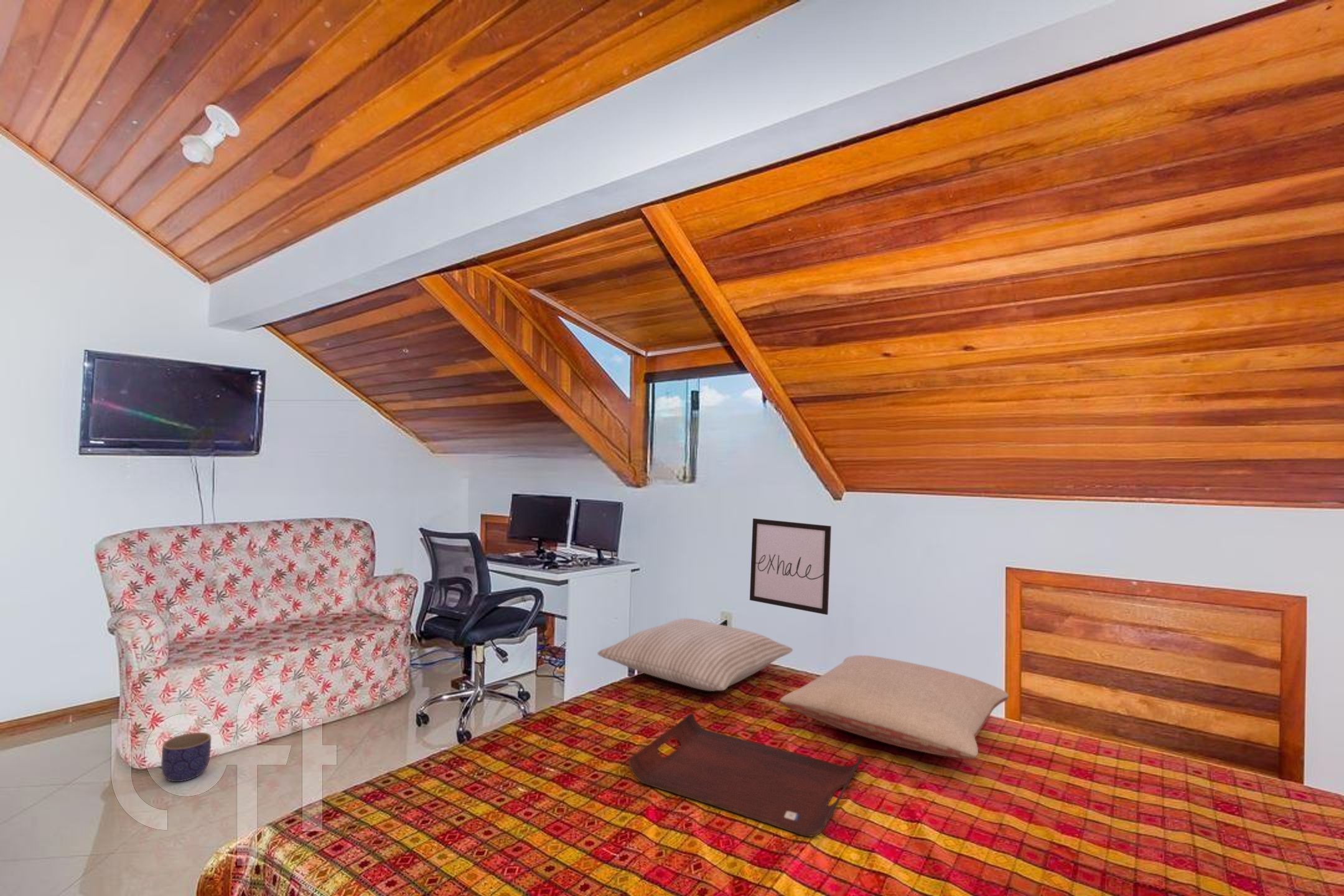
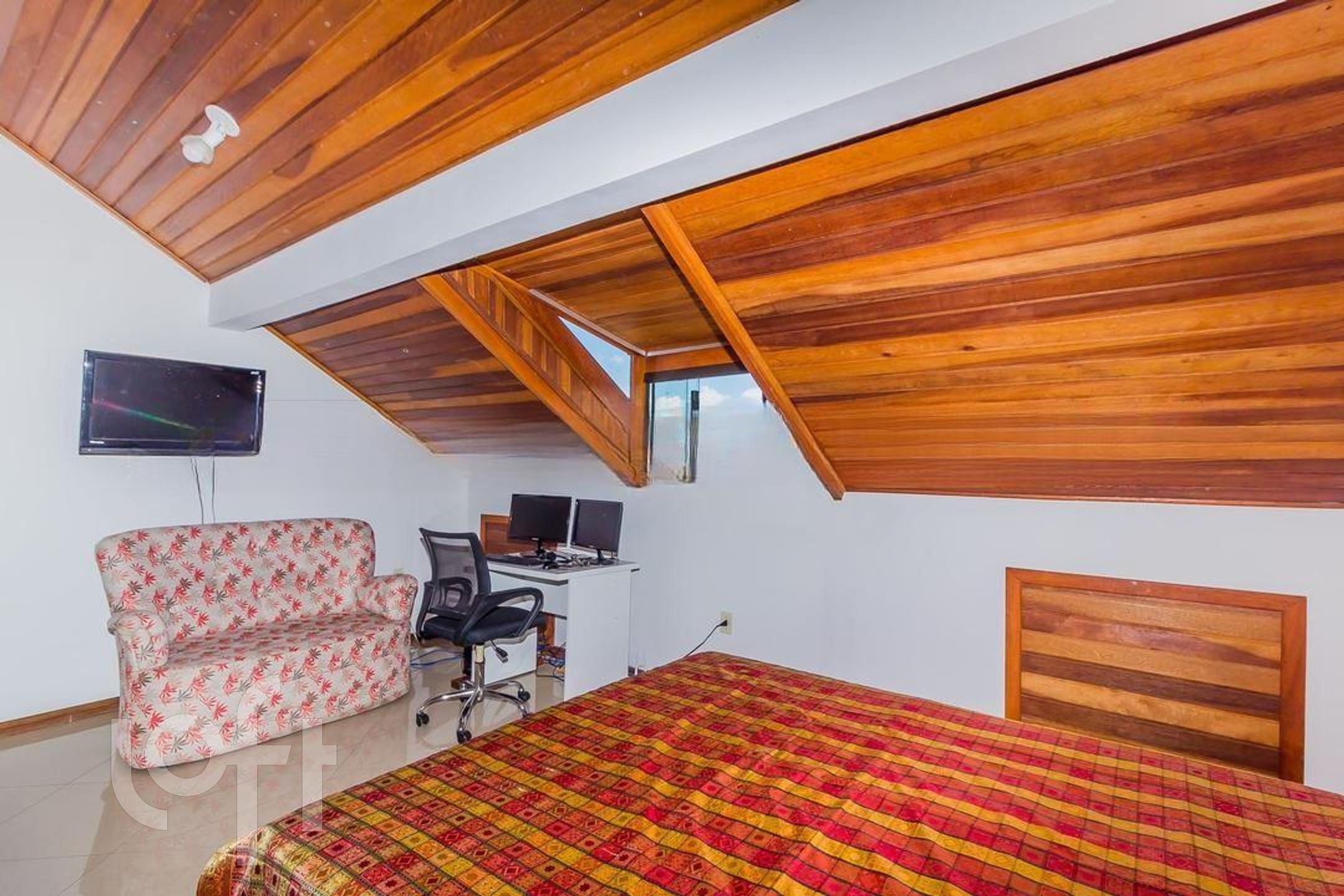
- serving tray [628,712,864,838]
- pillow [779,655,1009,760]
- wall art [749,518,832,615]
- planter [161,732,212,782]
- pillow [597,617,793,692]
